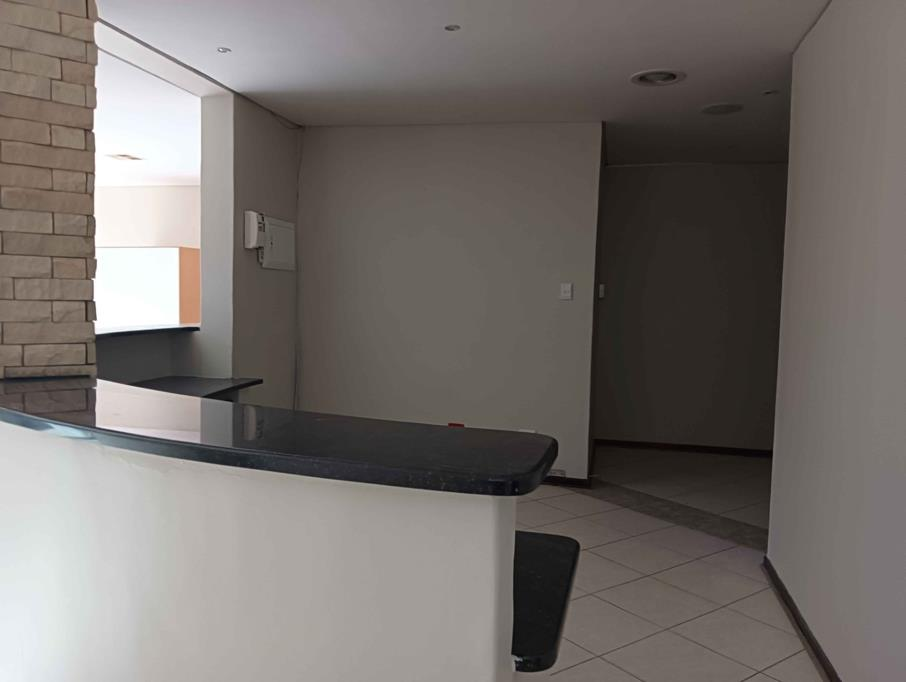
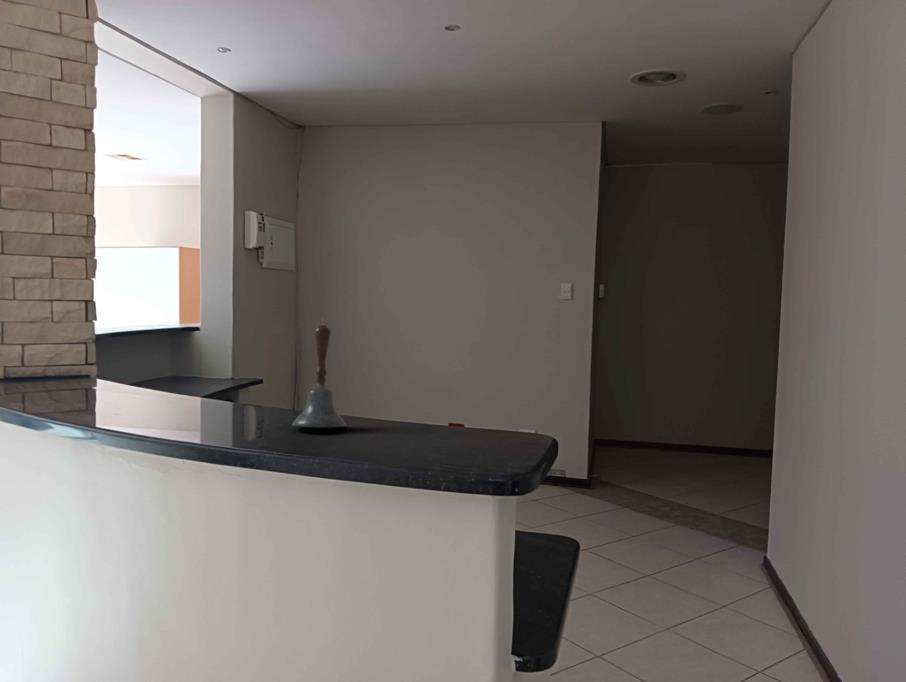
+ hand bell [291,318,348,429]
